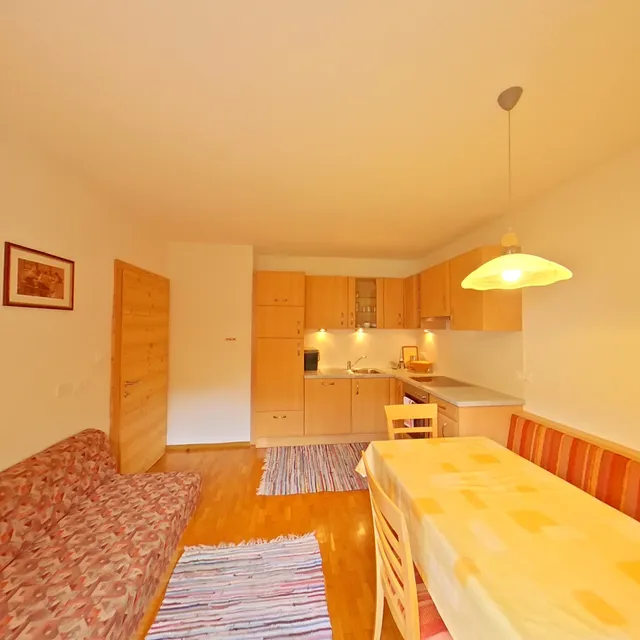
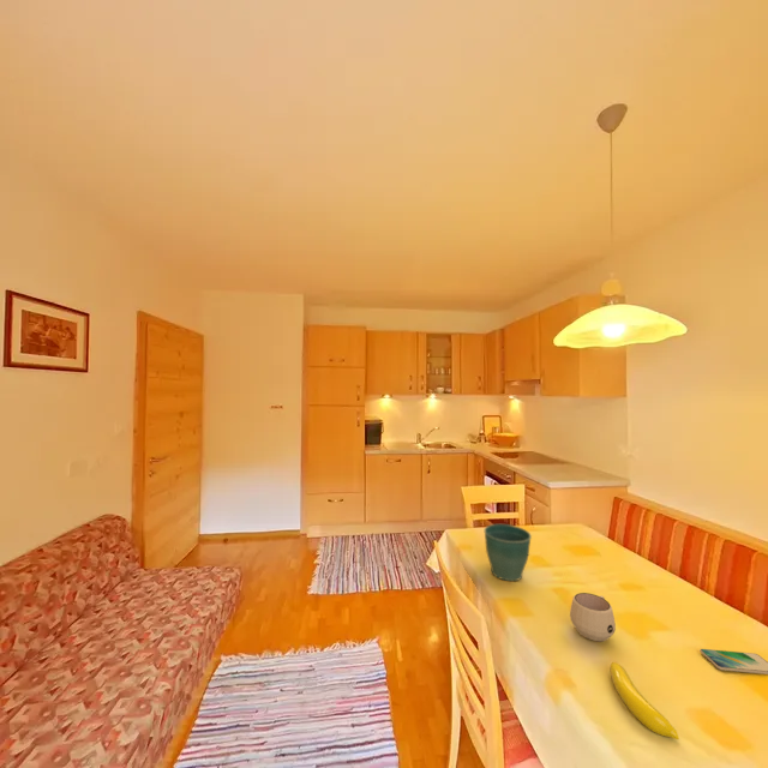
+ smartphone [698,648,768,676]
+ banana [608,661,680,740]
+ mug [569,592,617,642]
+ flower pot [484,523,533,582]
